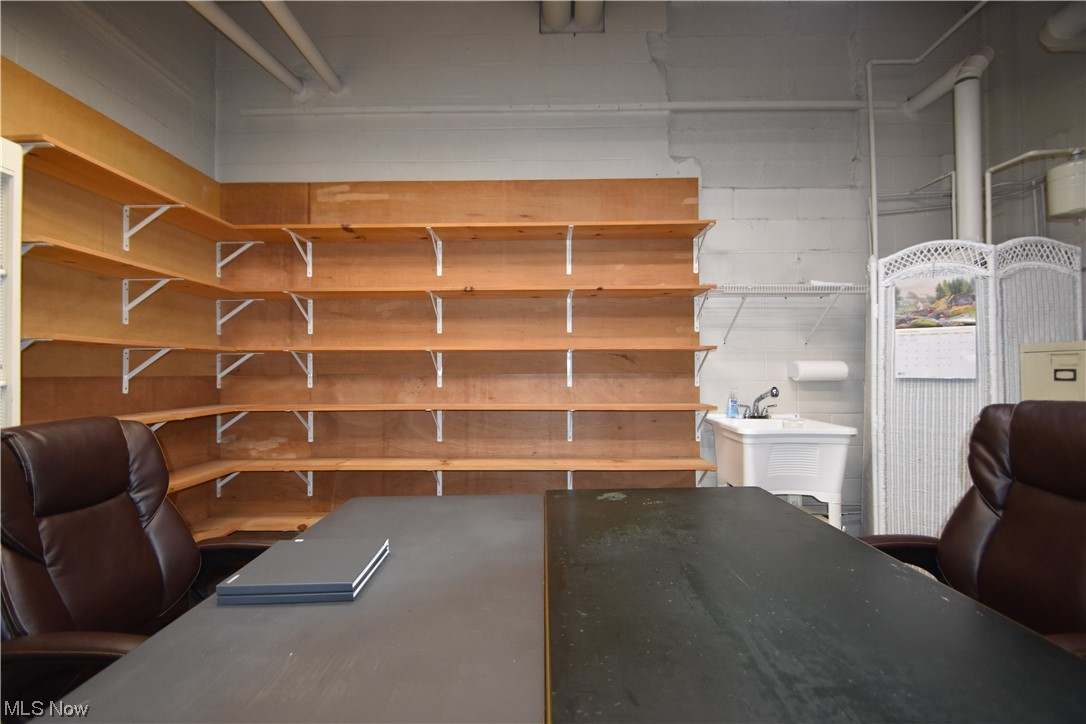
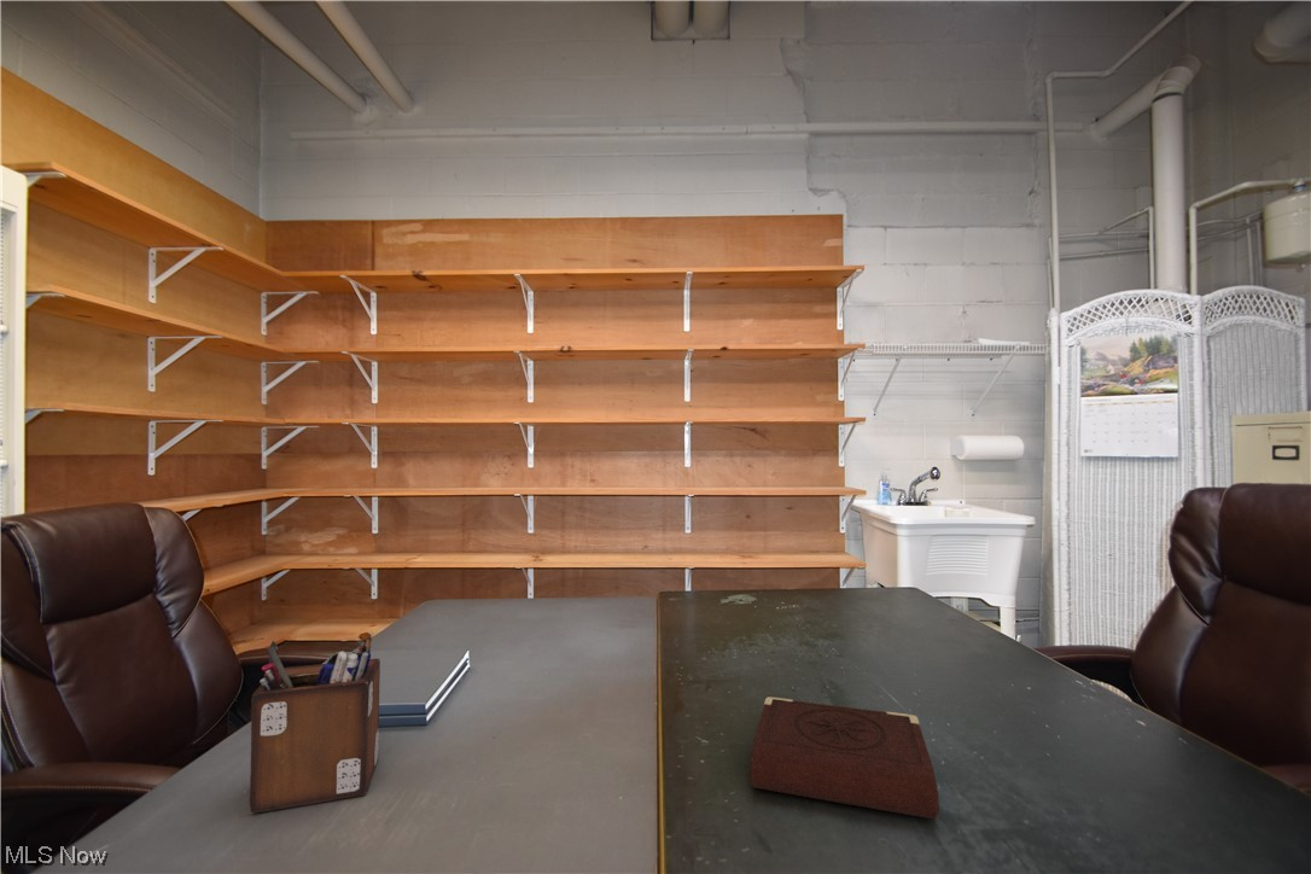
+ book [748,695,940,820]
+ desk organizer [249,634,381,815]
